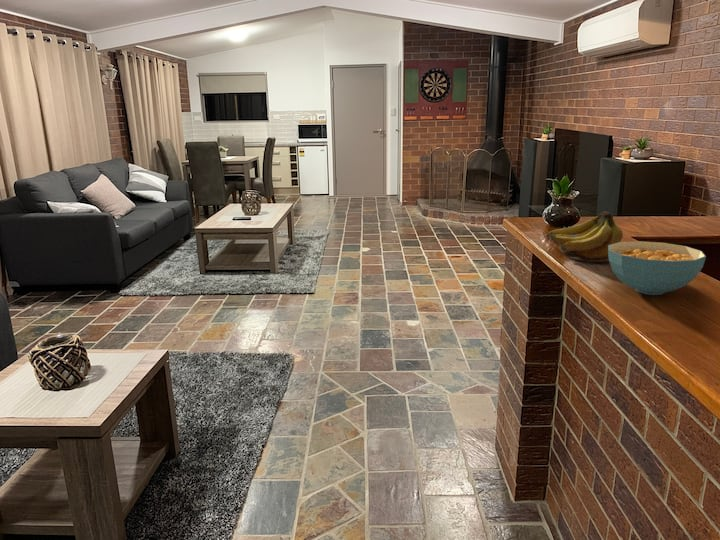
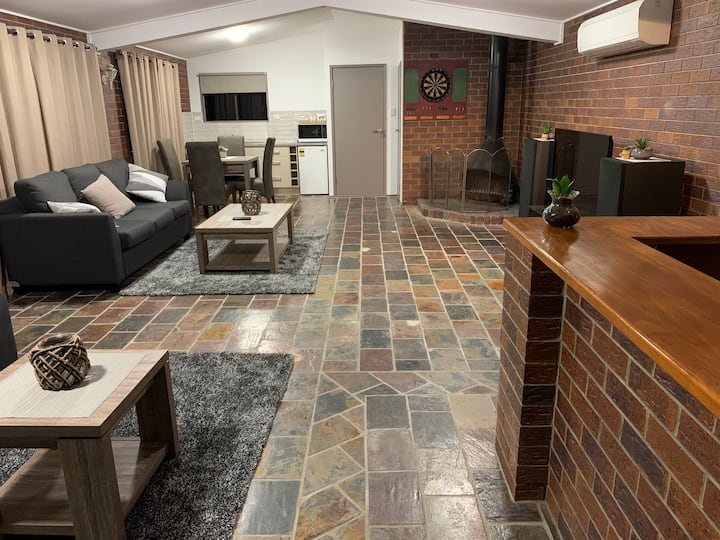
- fruit [545,210,624,263]
- cereal bowl [608,240,707,296]
